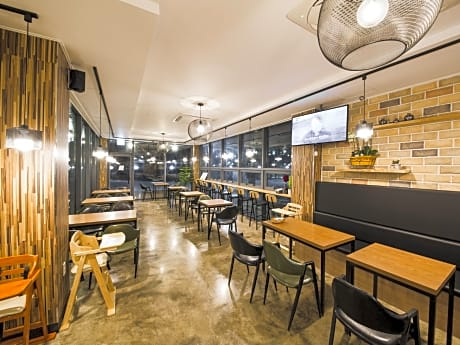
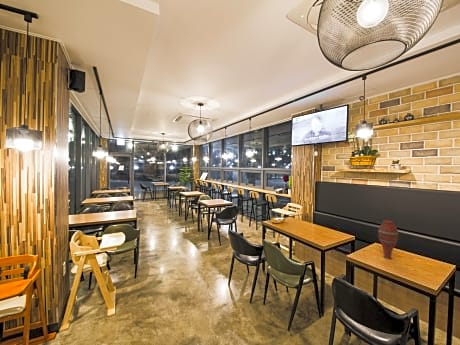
+ vase [377,219,400,260]
